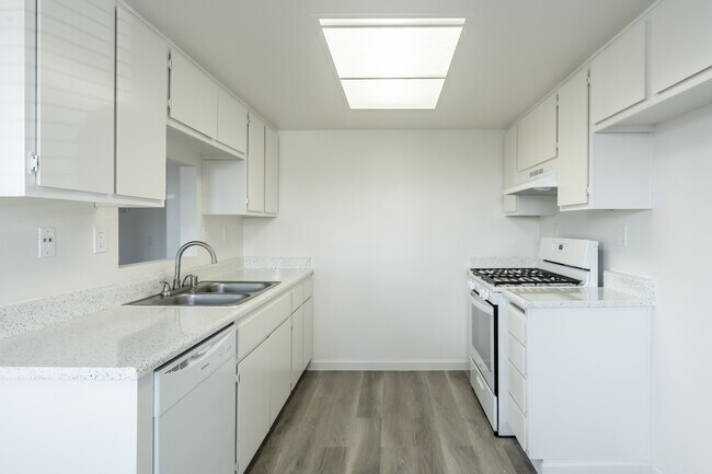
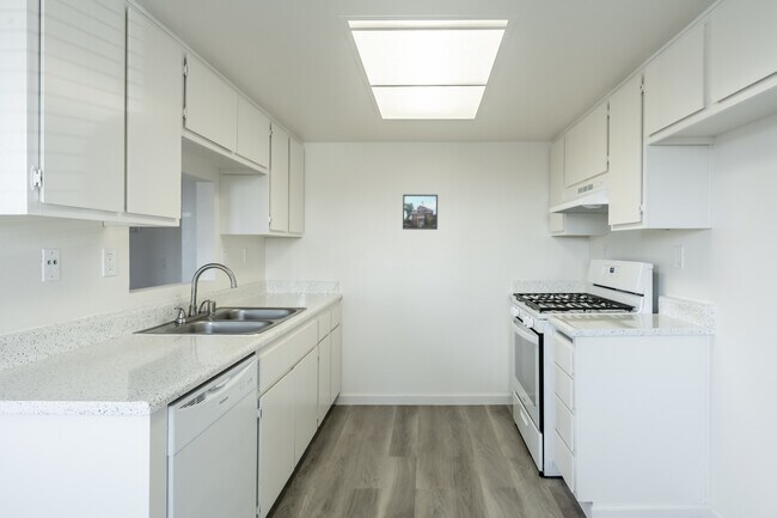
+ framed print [402,194,439,231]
